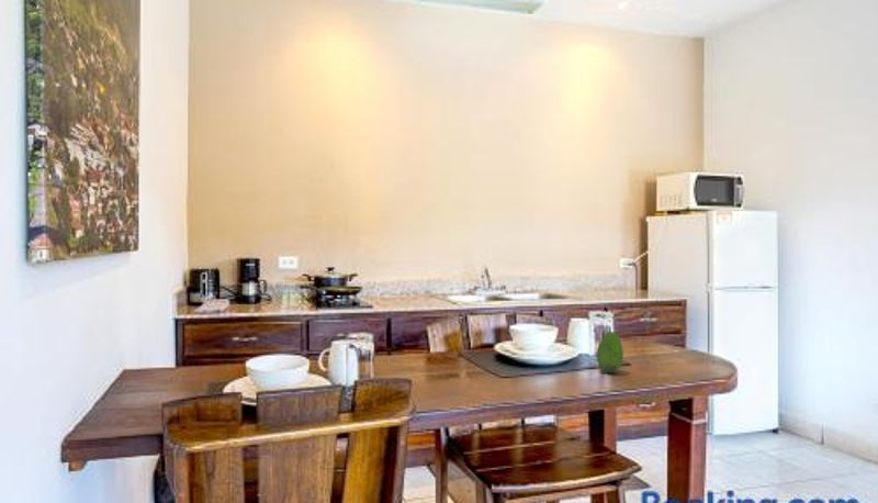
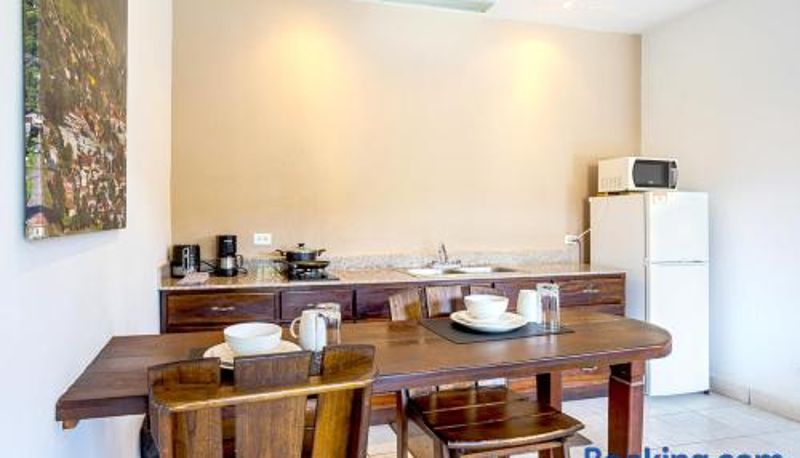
- fruit [595,331,624,373]
